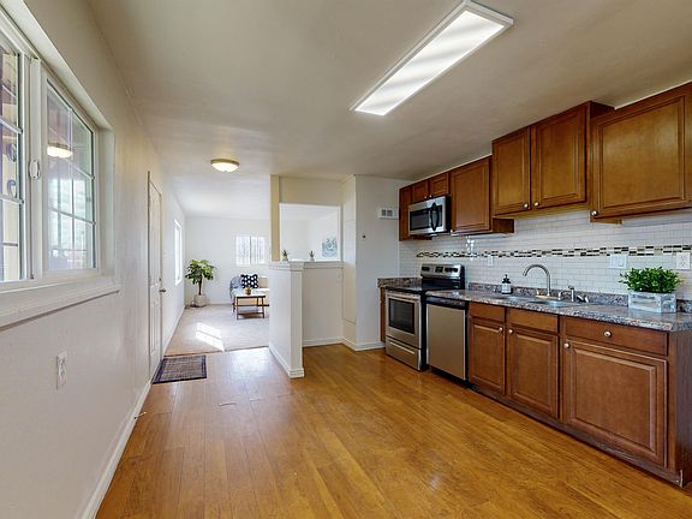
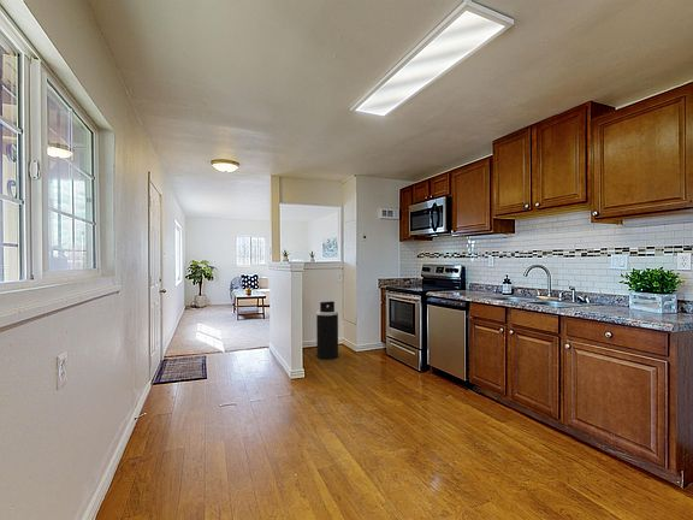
+ trash can [315,300,339,361]
